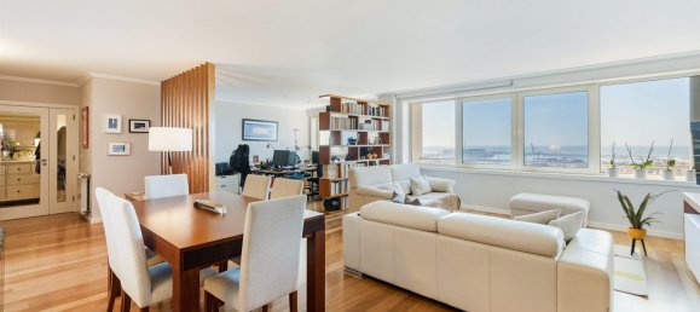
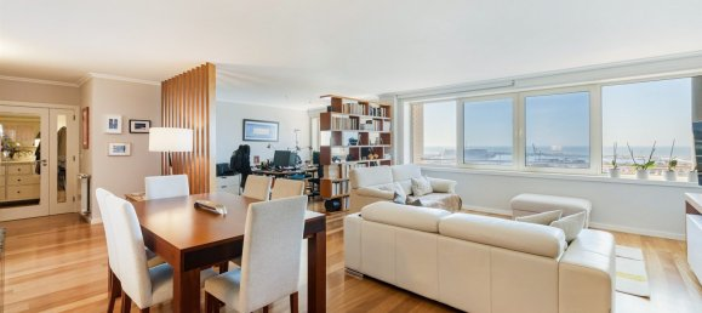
- house plant [608,187,677,258]
